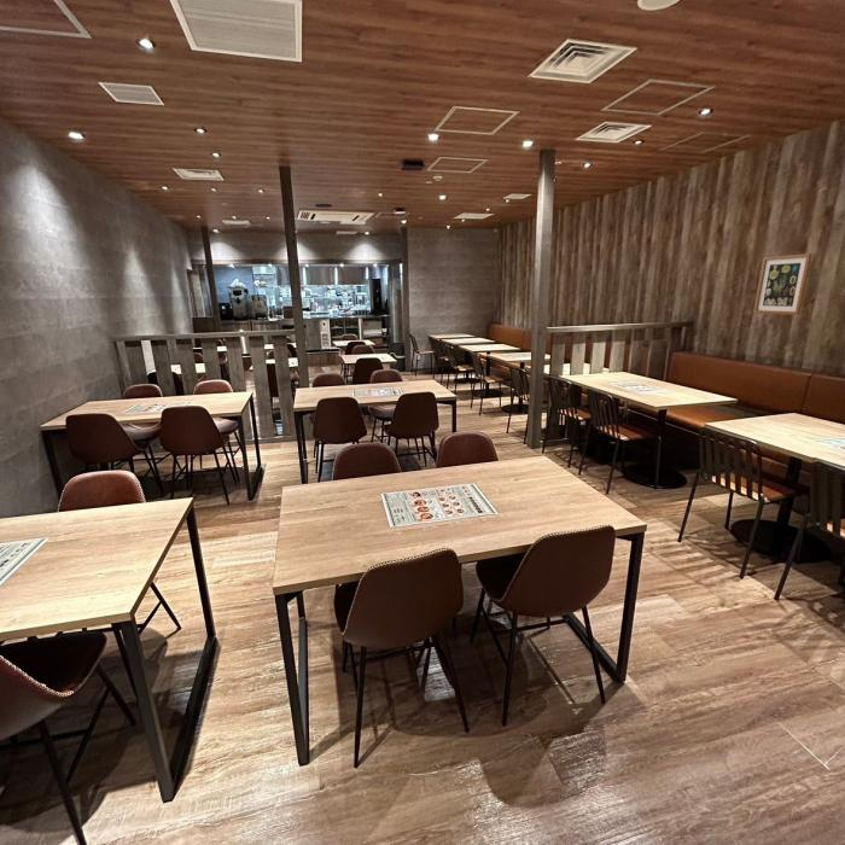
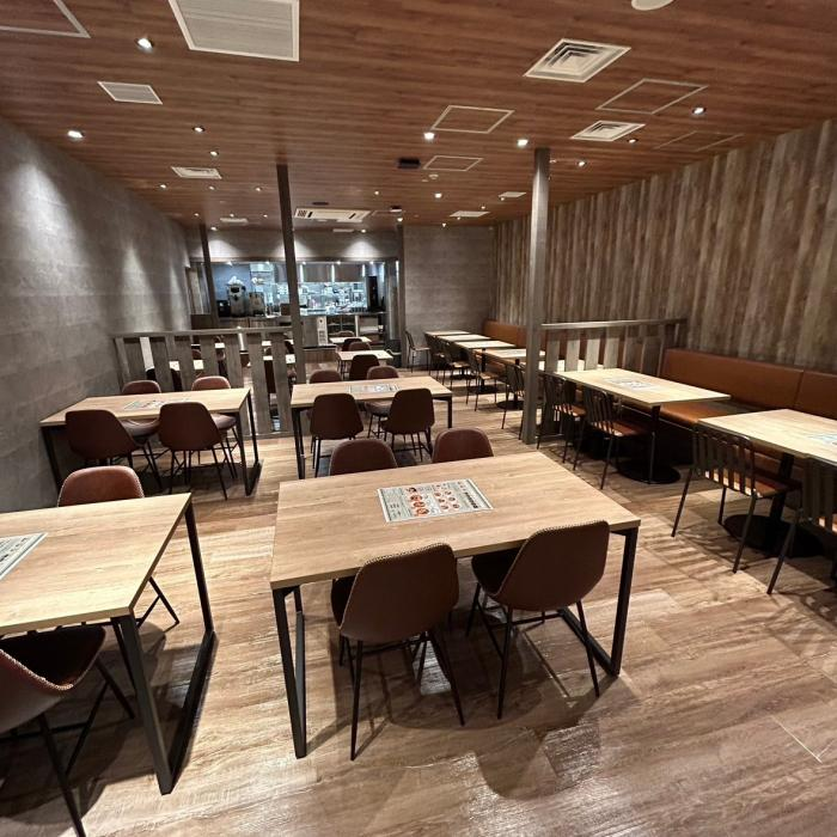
- wall art [752,252,812,316]
